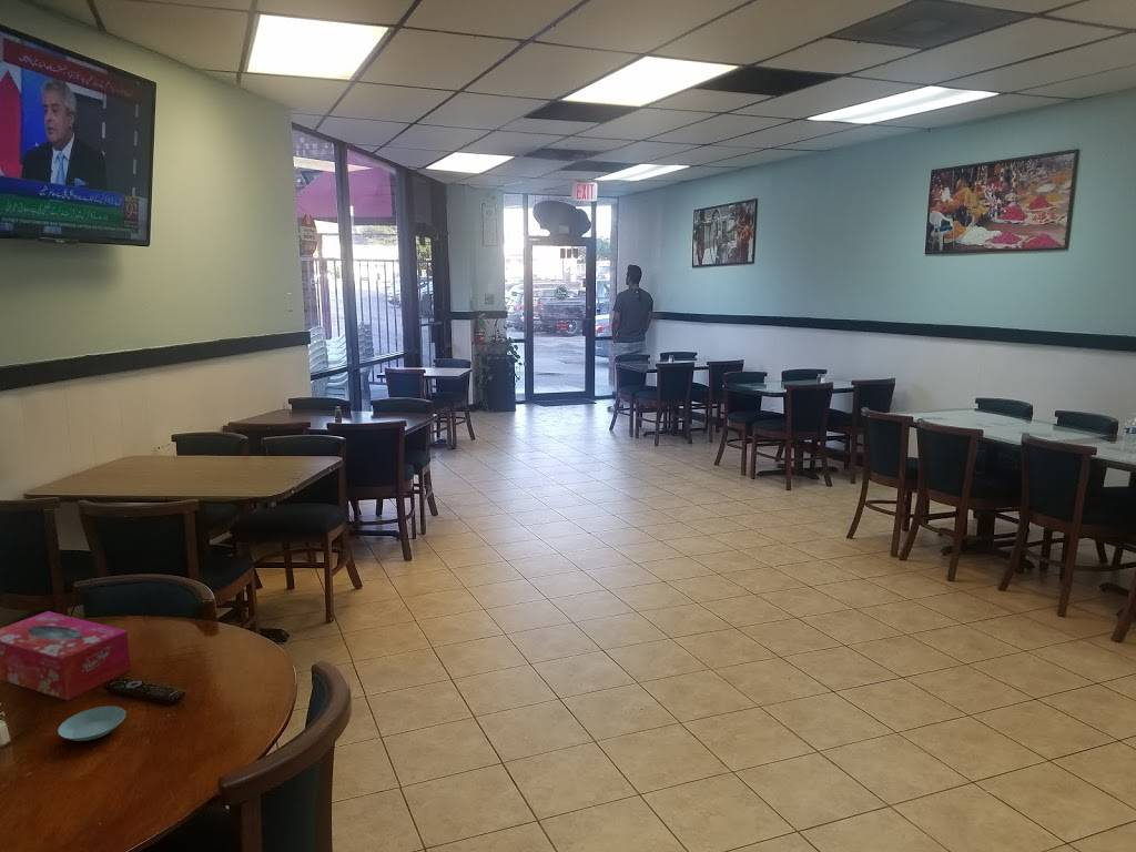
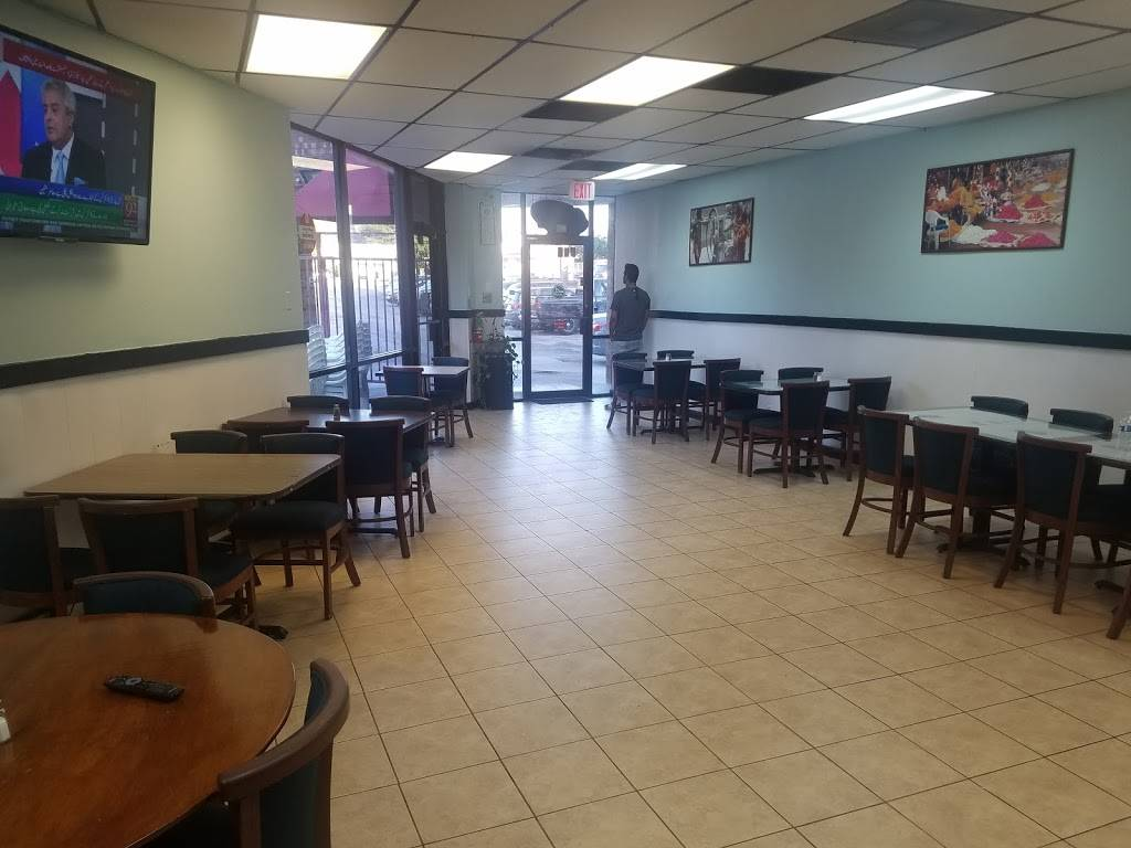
- tissue box [0,610,132,701]
- saucer [57,706,126,742]
